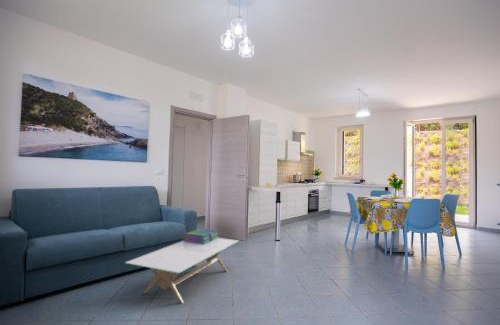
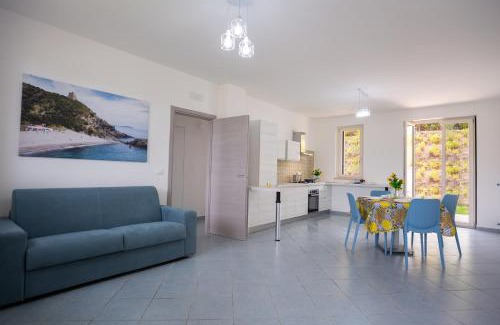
- coffee table [124,237,240,304]
- stack of books [182,228,219,245]
